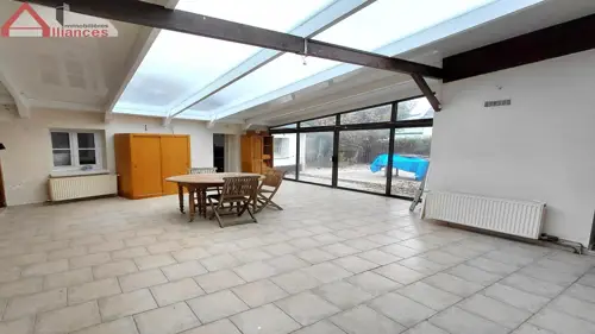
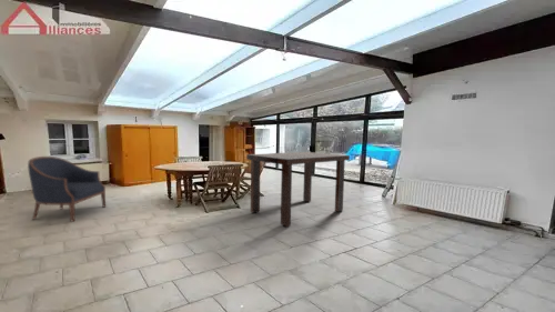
+ dining table [245,151,351,228]
+ chair [27,155,107,223]
